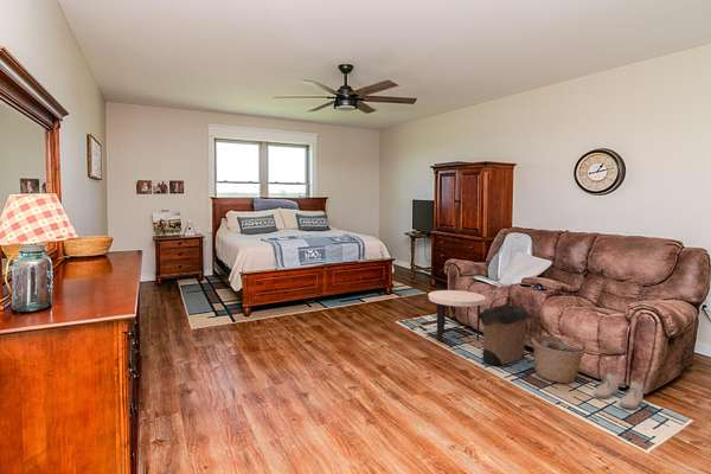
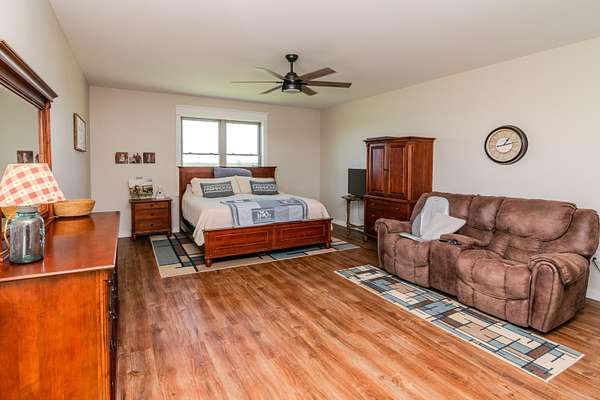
- laundry hamper [476,294,534,366]
- boots [594,371,645,410]
- side table [427,289,487,344]
- basket [530,334,588,384]
